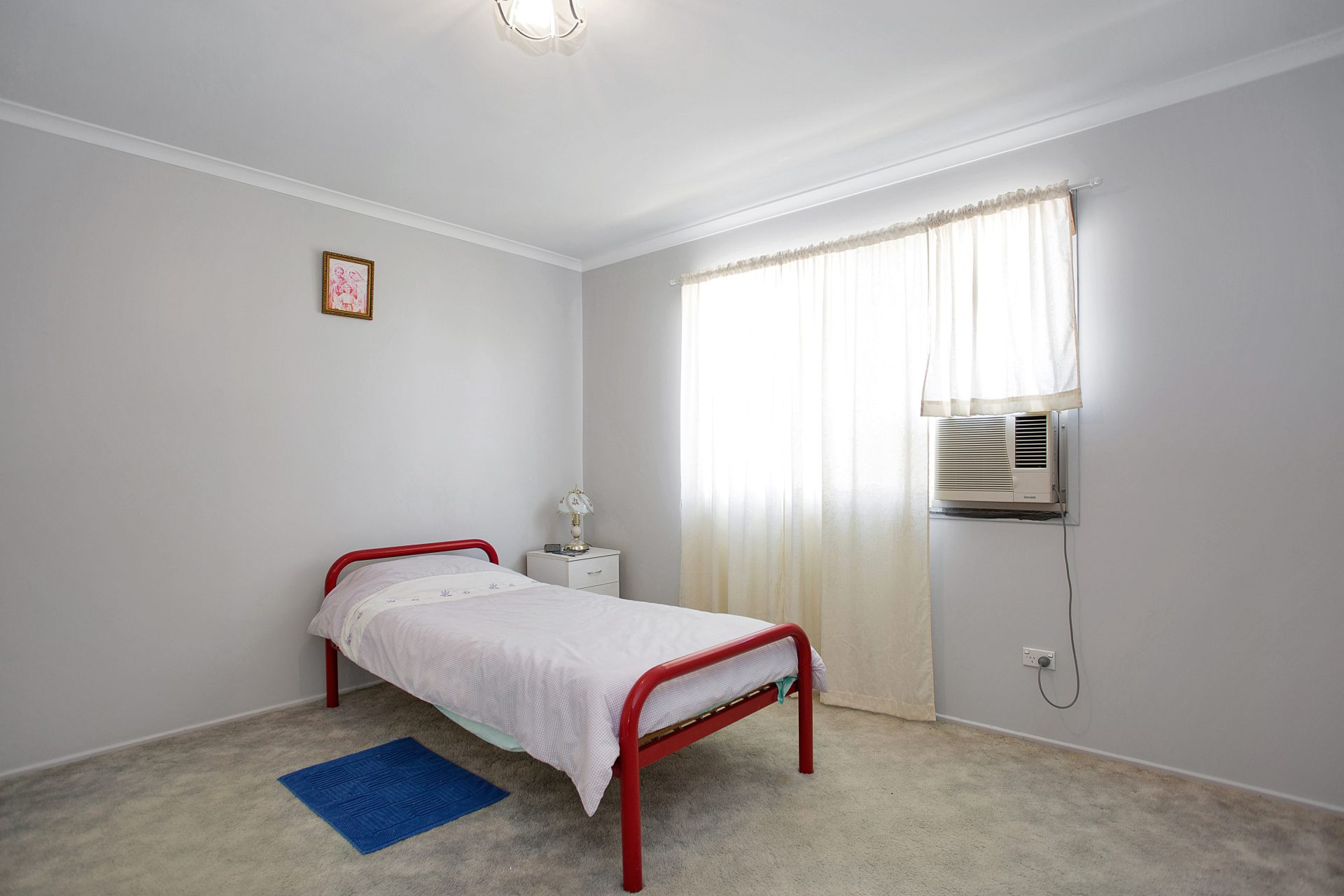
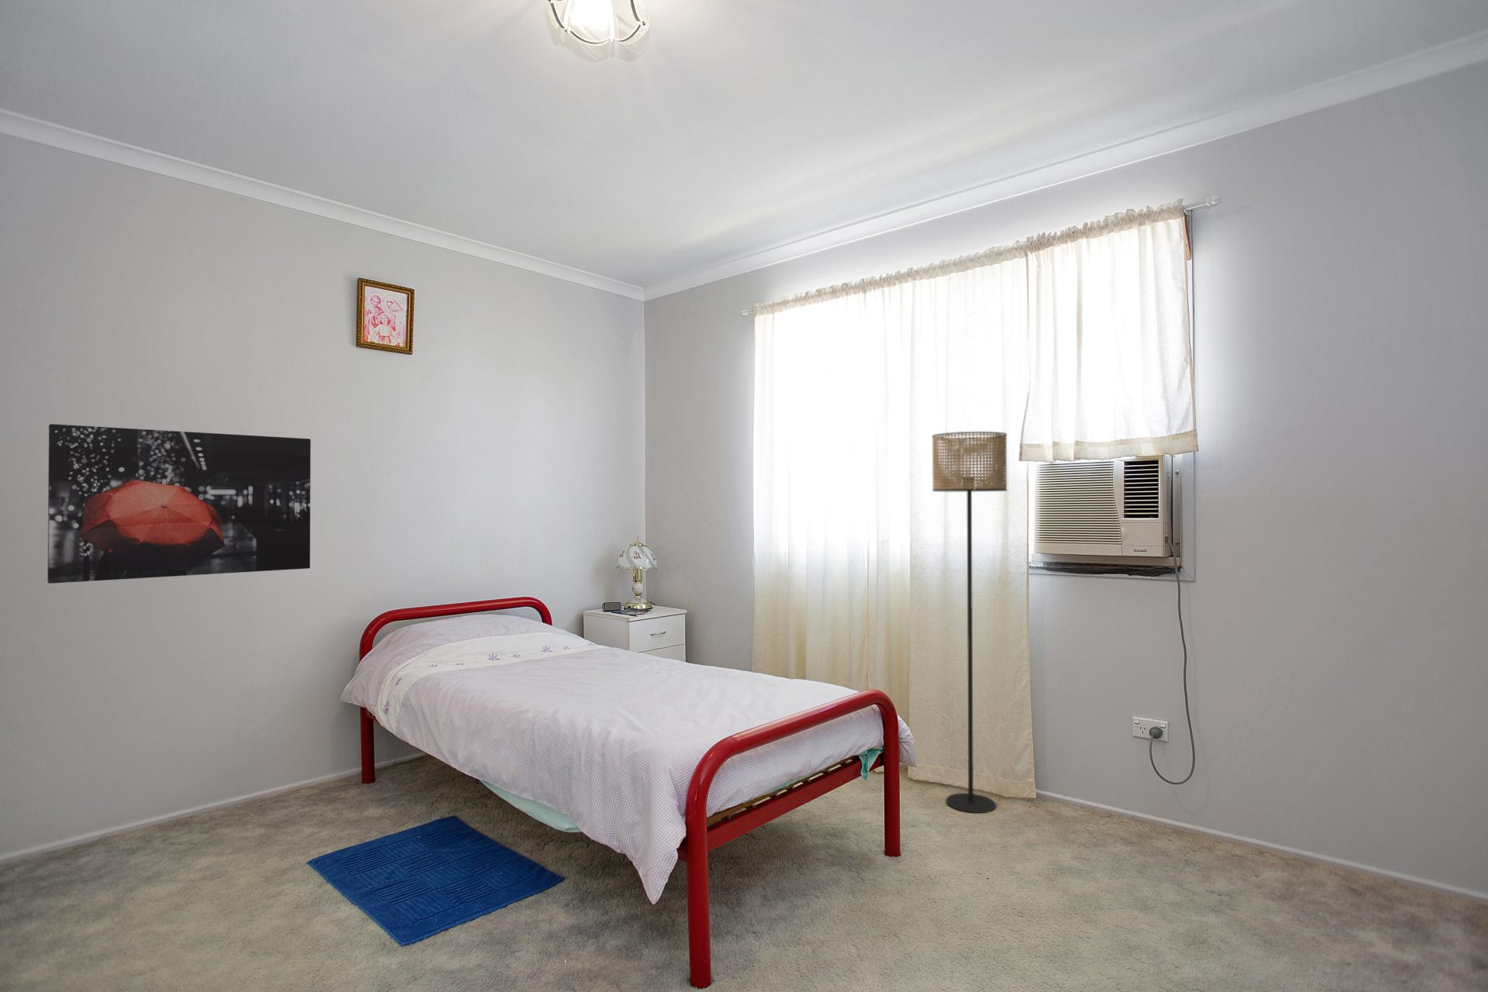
+ floor lamp [931,431,1008,814]
+ wall art [46,423,311,585]
